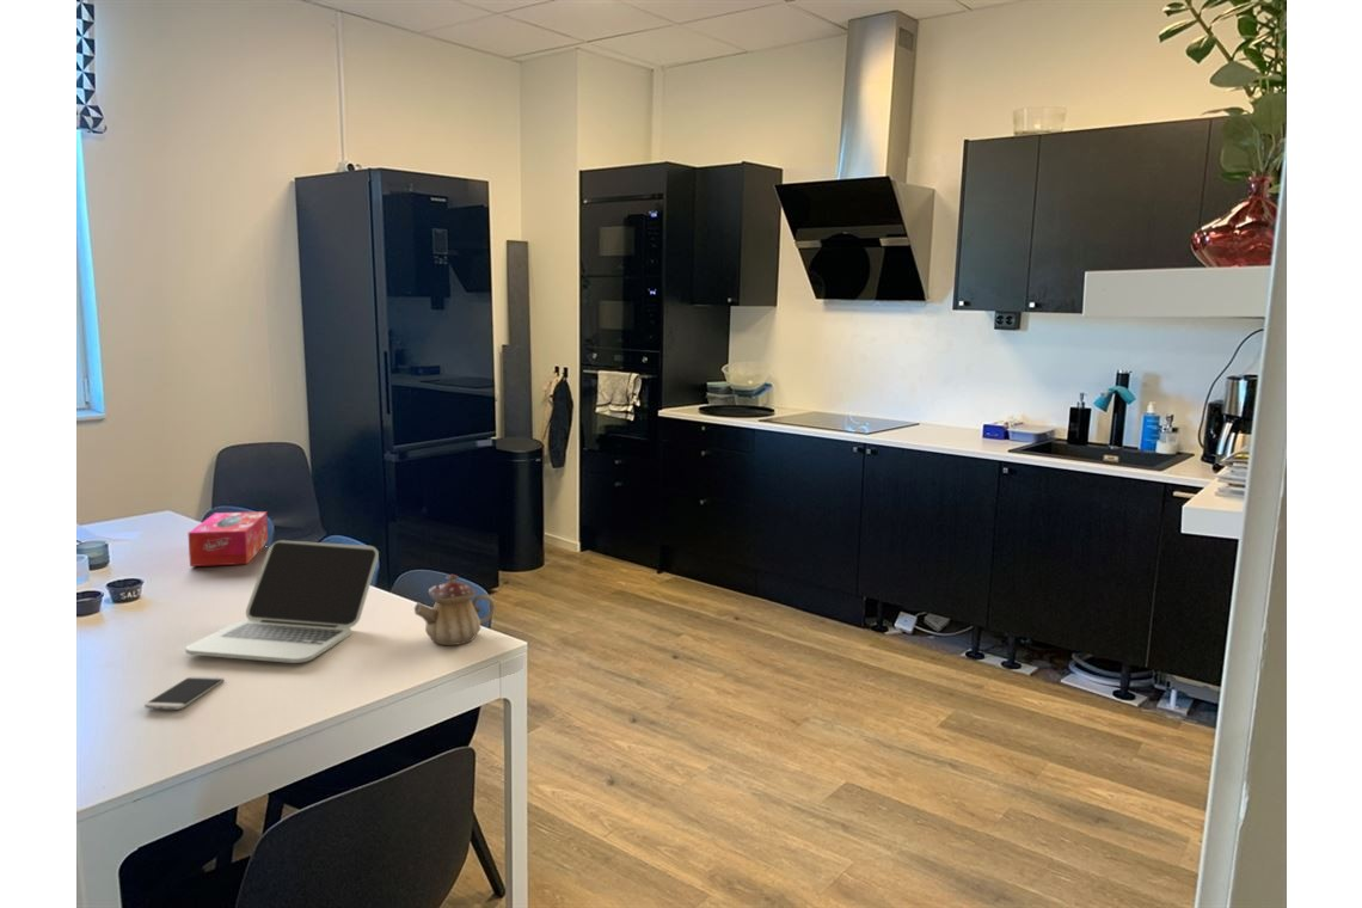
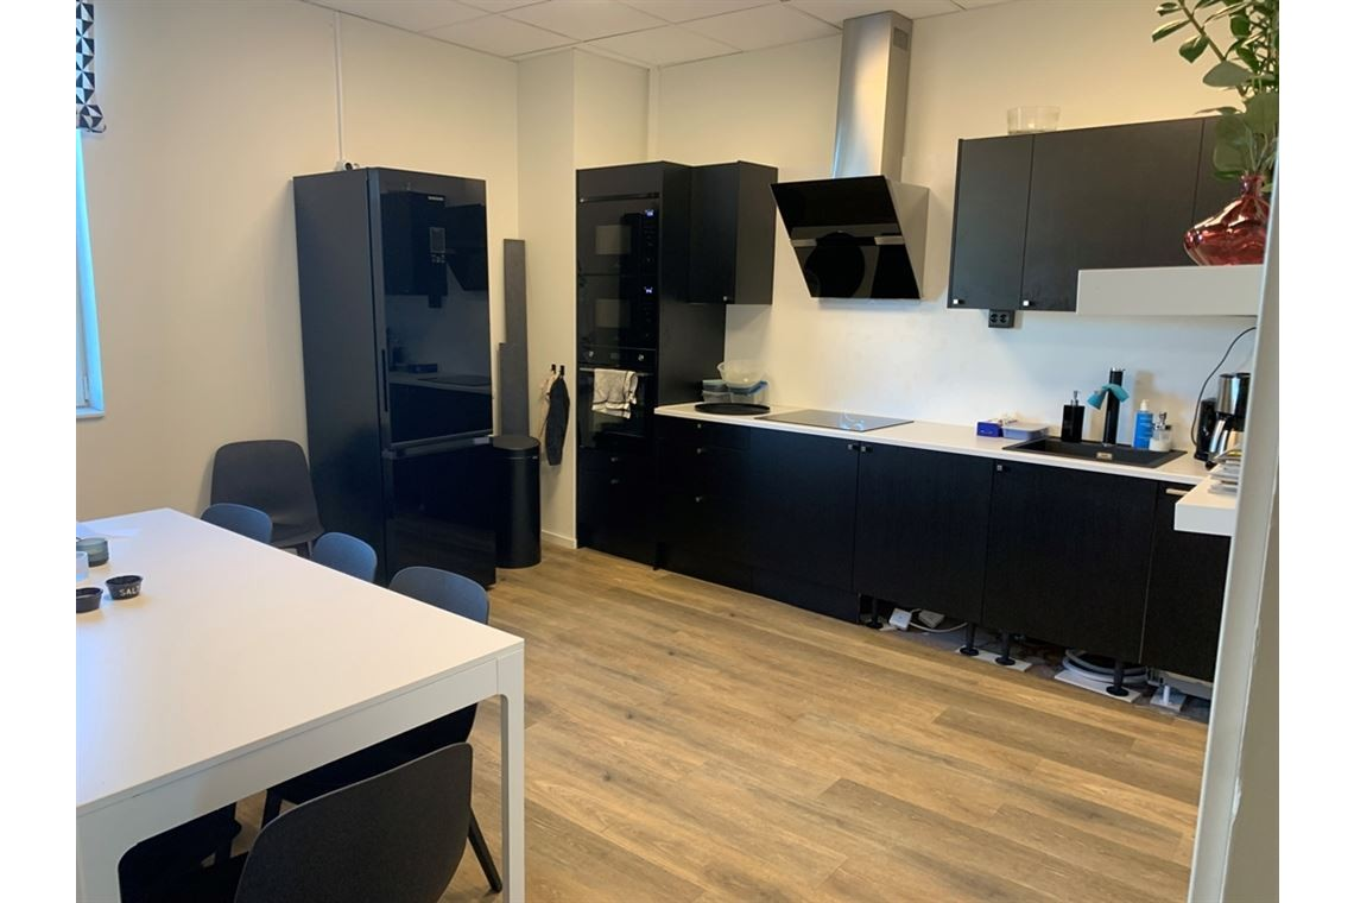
- smartphone [143,675,225,711]
- tissue box [188,510,269,568]
- laptop [184,539,380,664]
- teapot [413,573,497,646]
